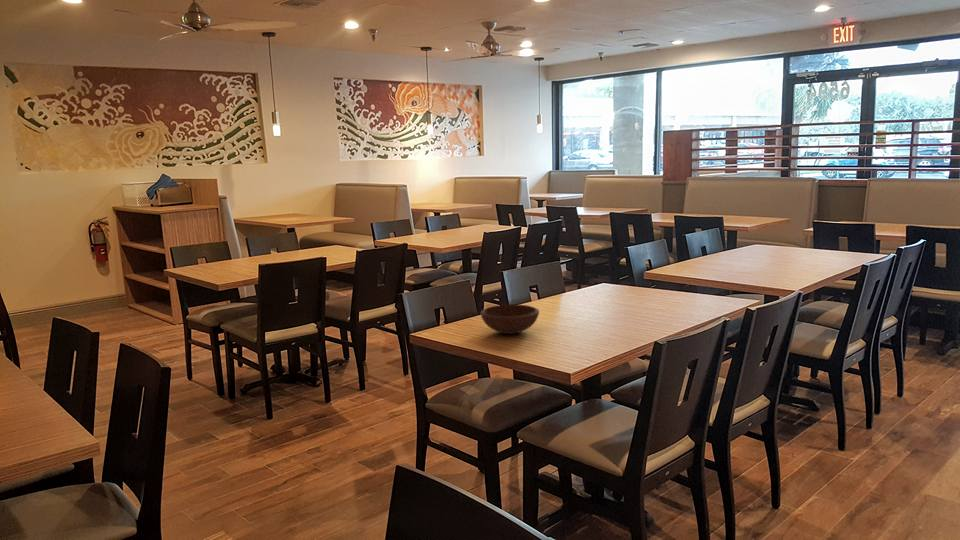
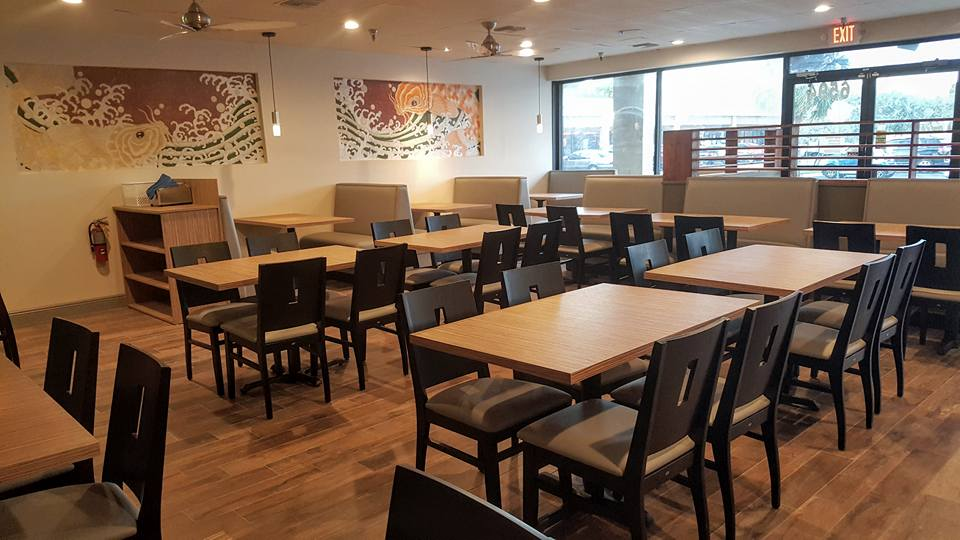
- bowl [479,304,540,335]
